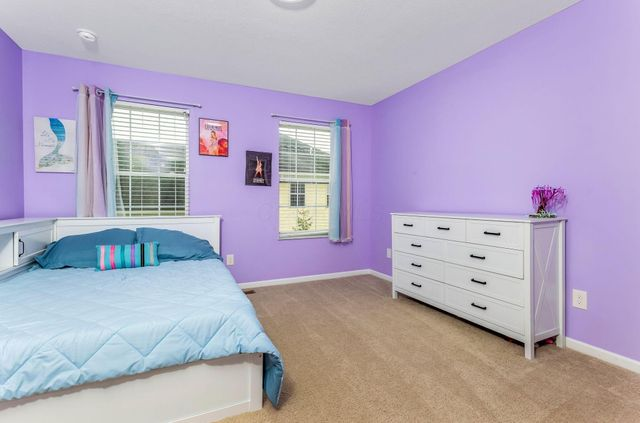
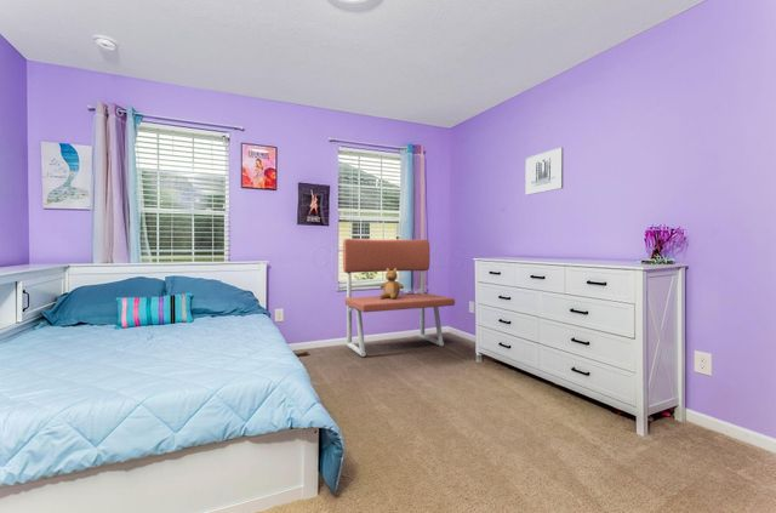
+ wall art [524,146,565,196]
+ teddy bear [378,268,405,300]
+ bench [342,238,456,358]
